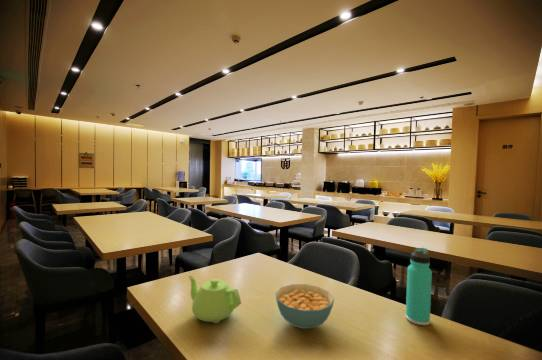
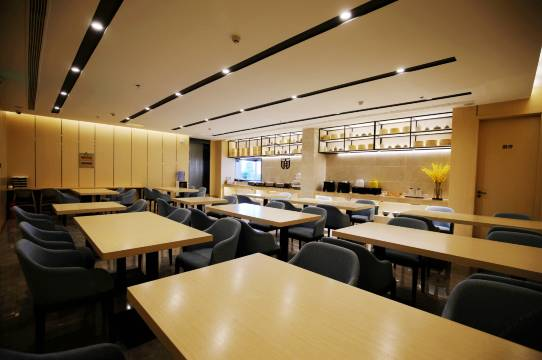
- cereal bowl [275,283,335,330]
- thermos bottle [405,247,433,326]
- teapot [187,274,242,324]
